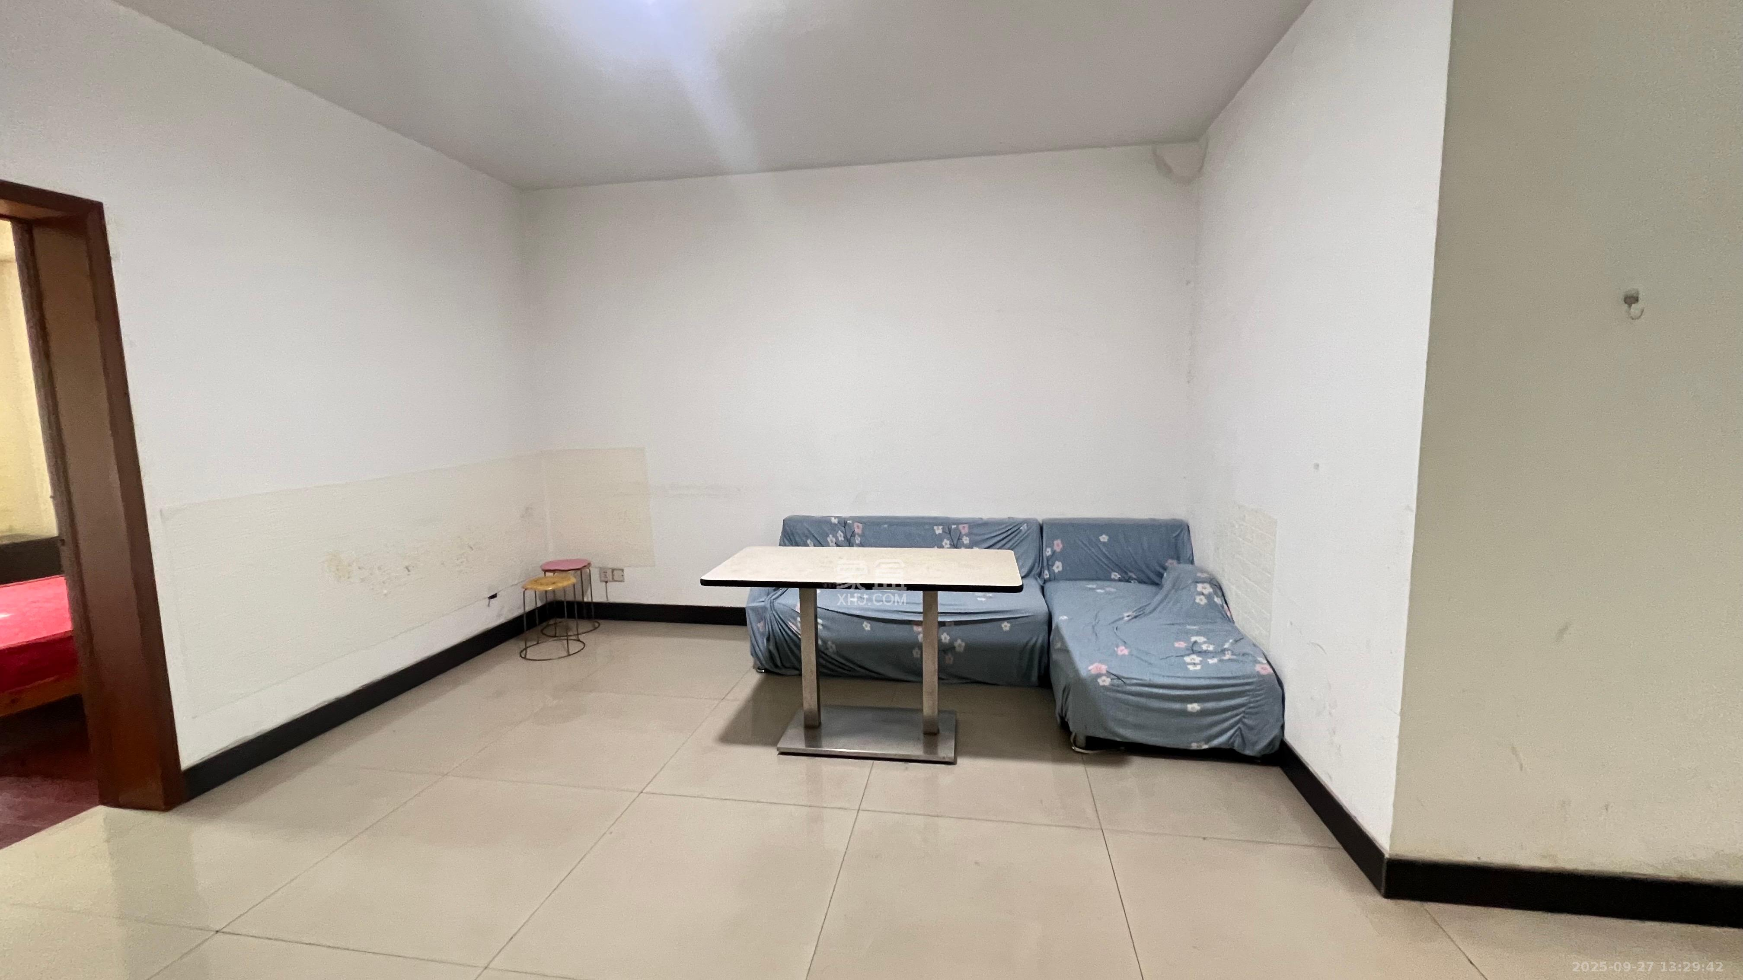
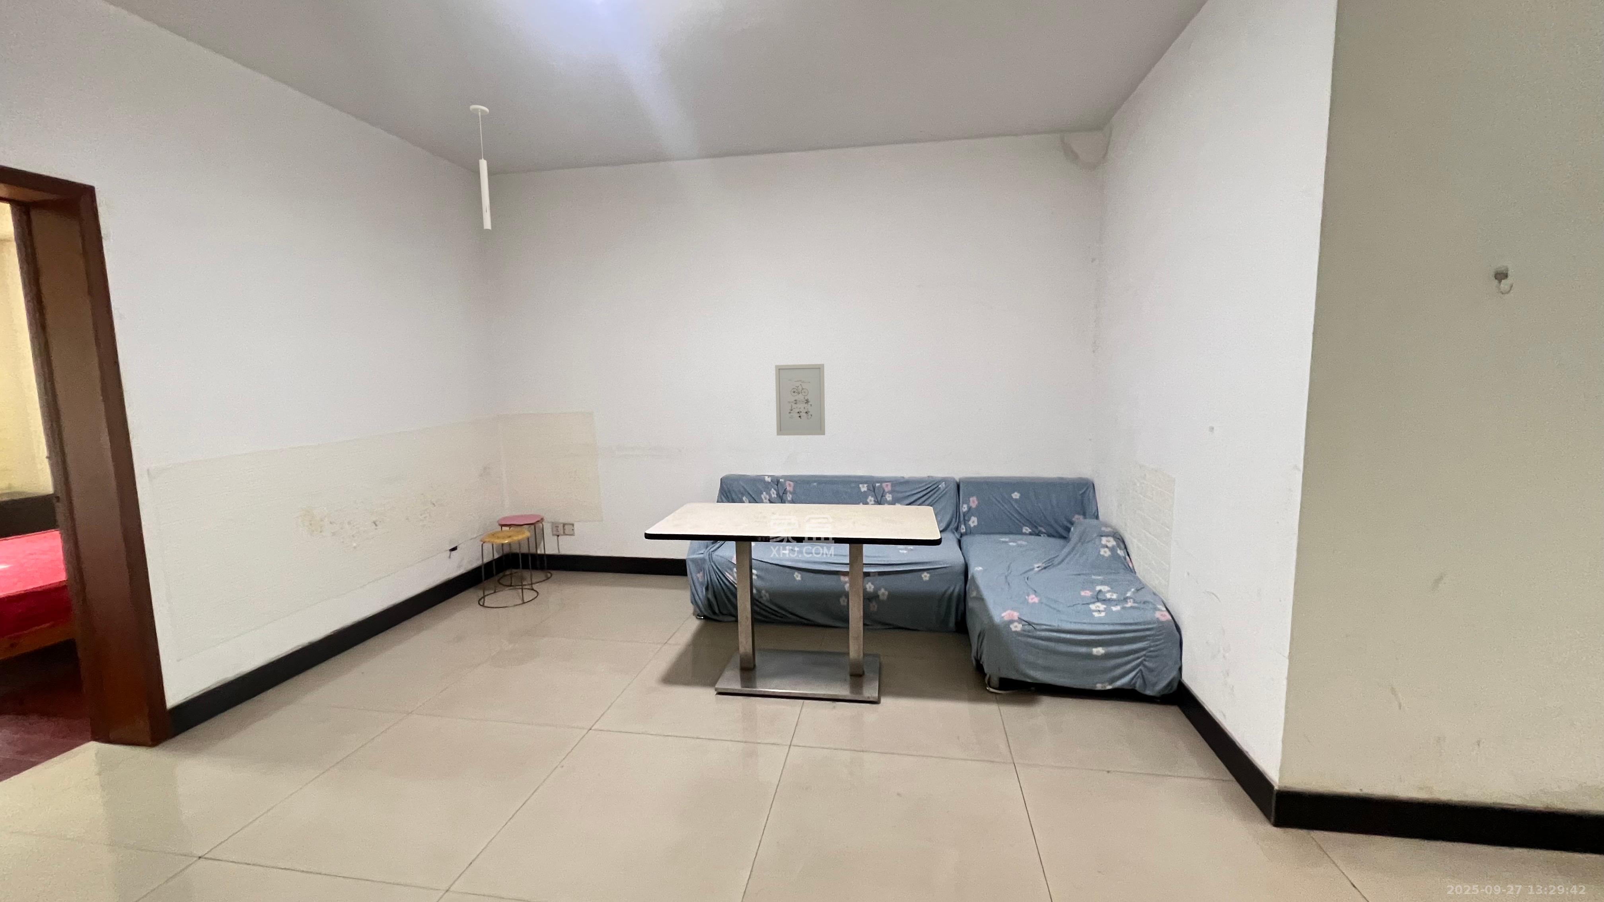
+ ceiling light [469,105,491,231]
+ wall art [774,363,825,436]
